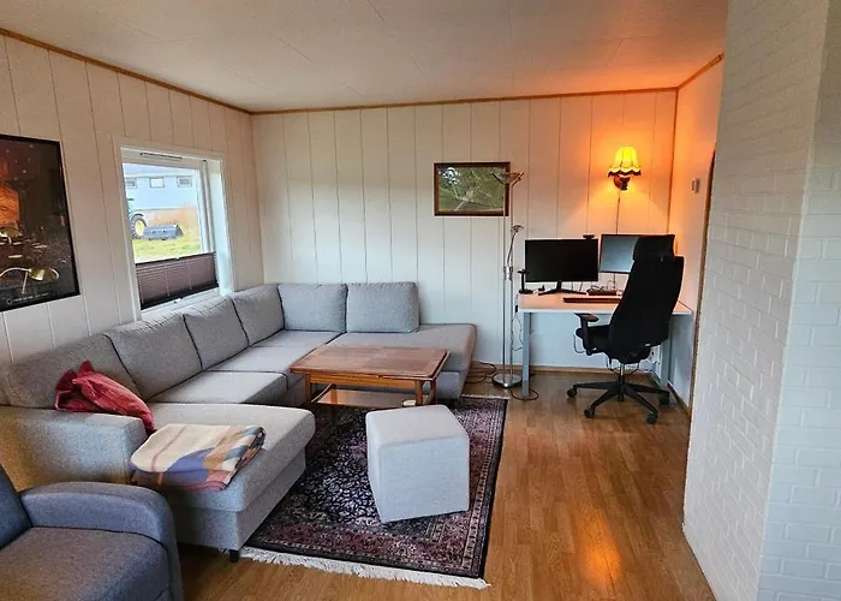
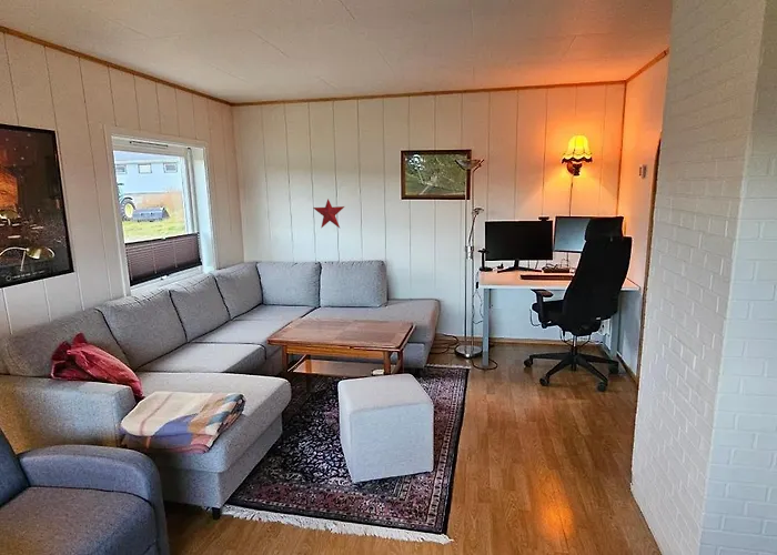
+ decorative star [312,198,345,230]
